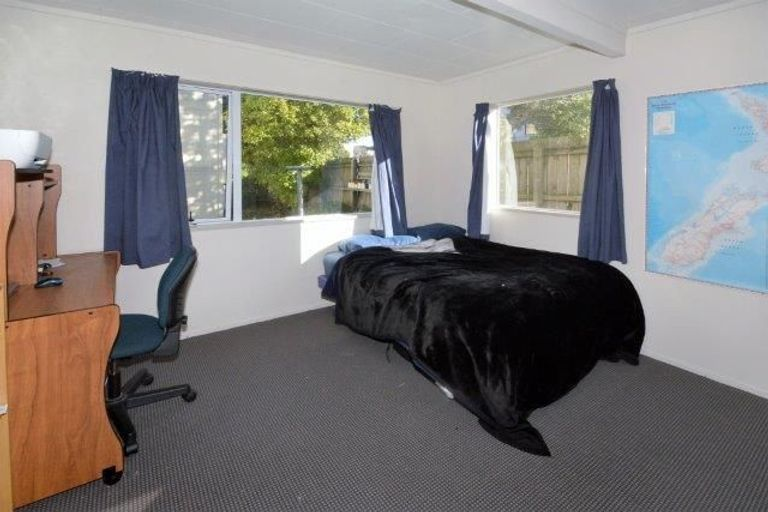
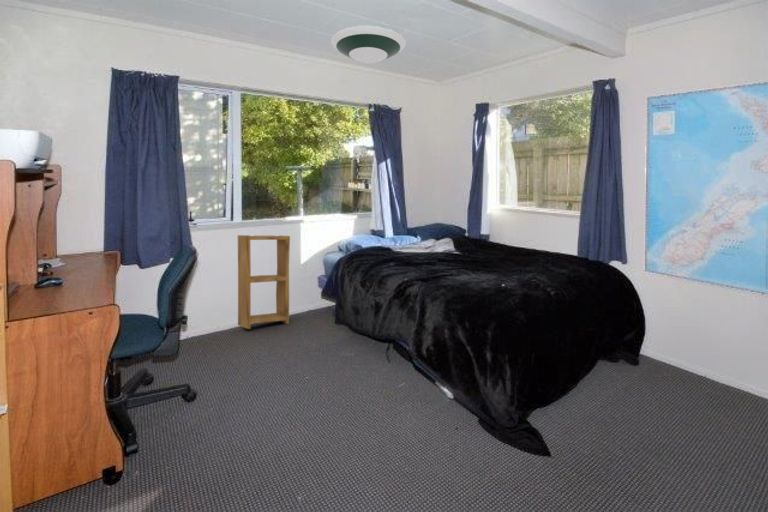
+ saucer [330,24,407,64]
+ shelving unit [237,234,291,330]
